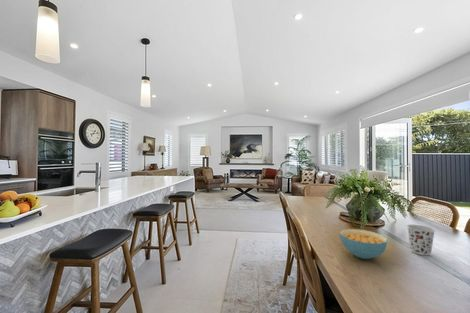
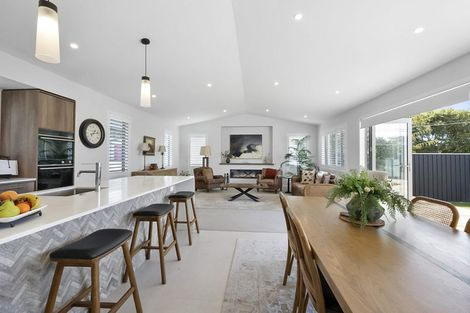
- cereal bowl [338,228,389,260]
- cup [406,224,436,256]
